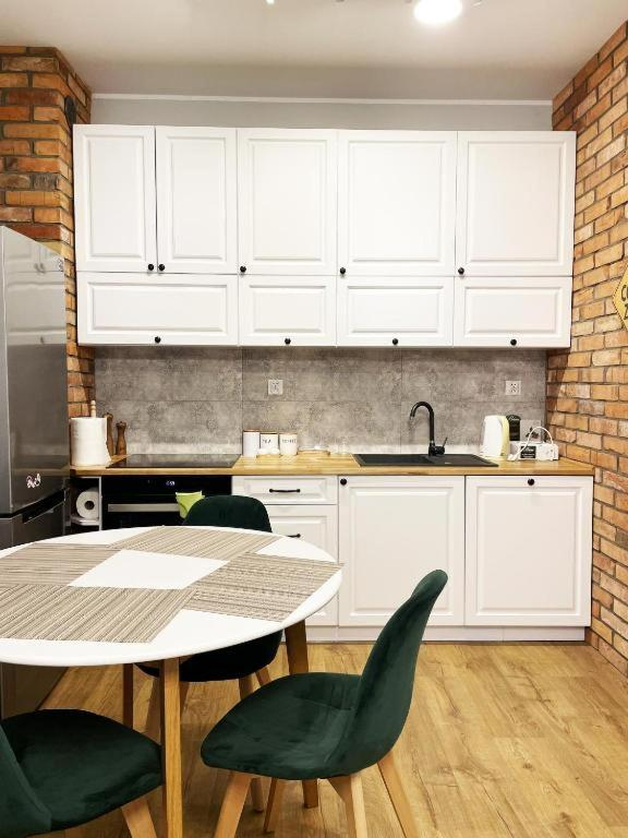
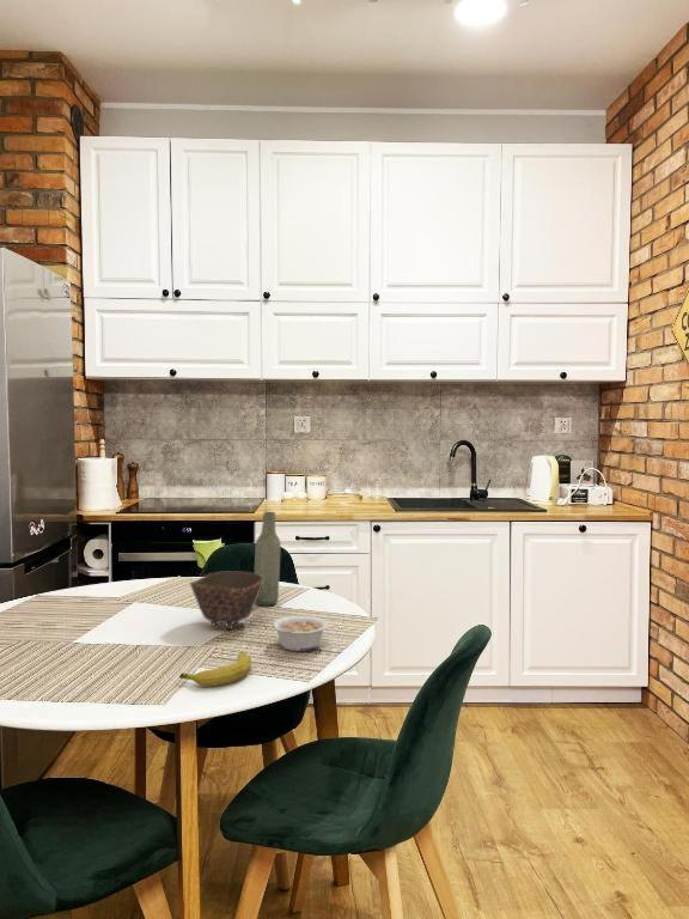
+ bottle [254,511,282,607]
+ fruit [178,651,252,687]
+ bowl [189,570,264,631]
+ legume [272,615,329,652]
